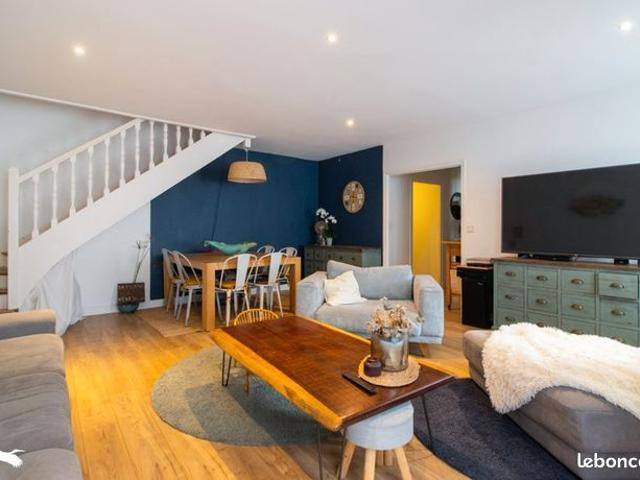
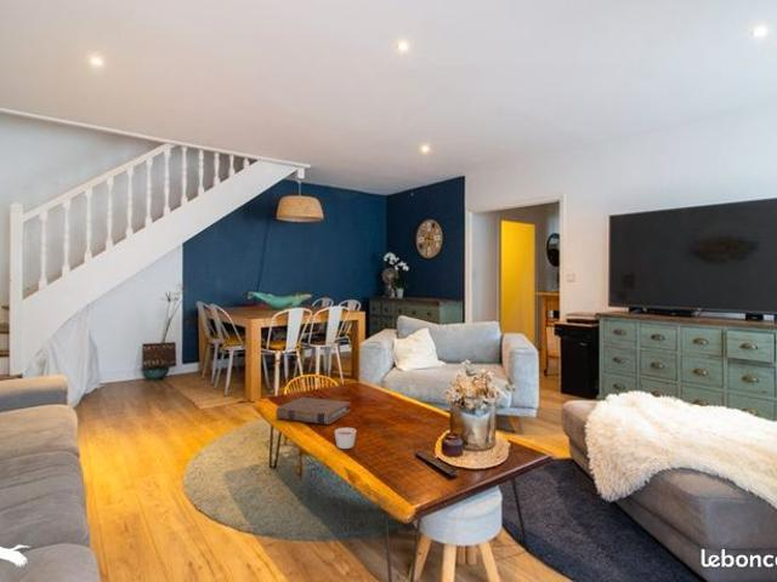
+ candle [334,427,357,450]
+ book [274,396,352,426]
